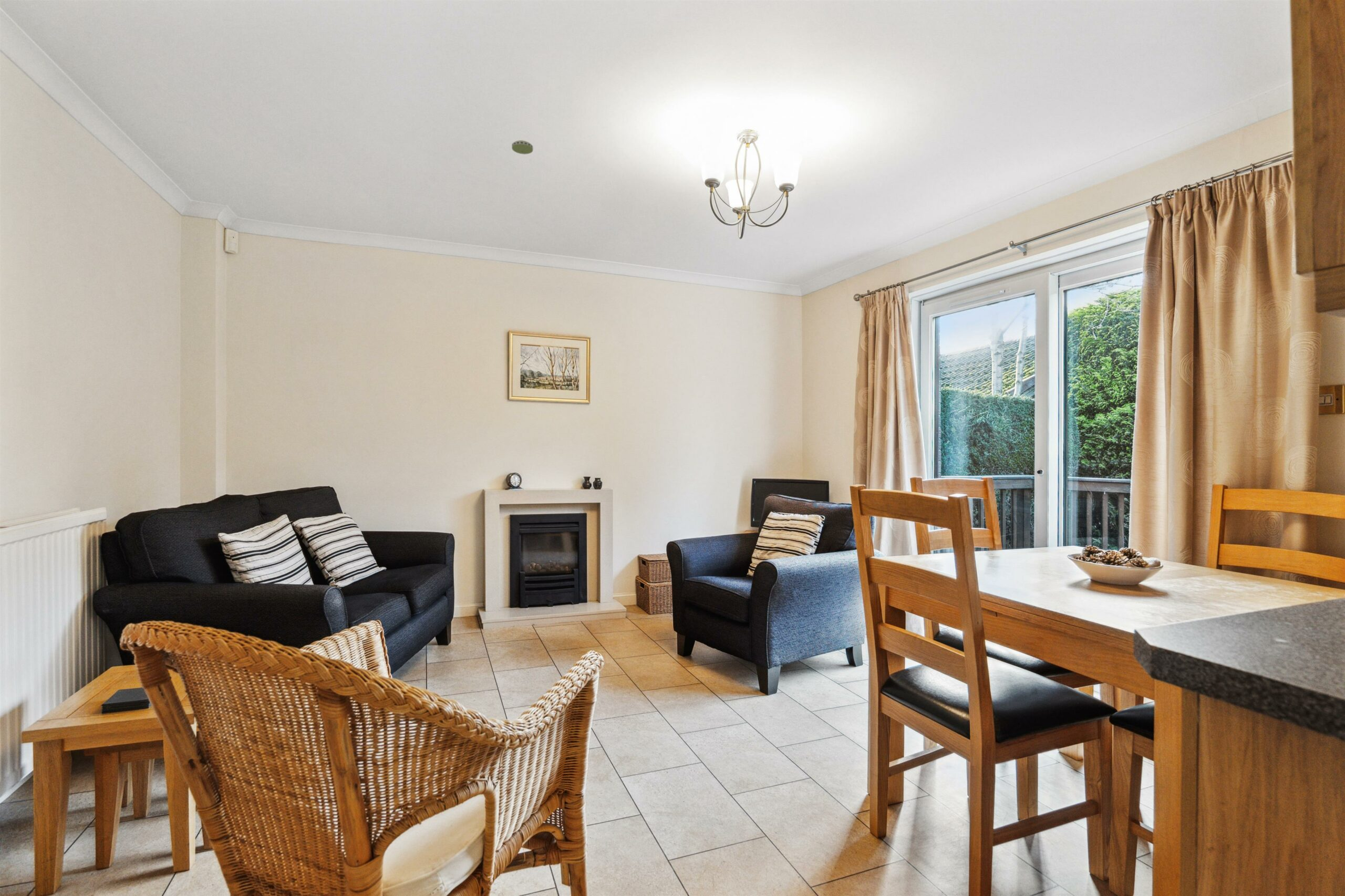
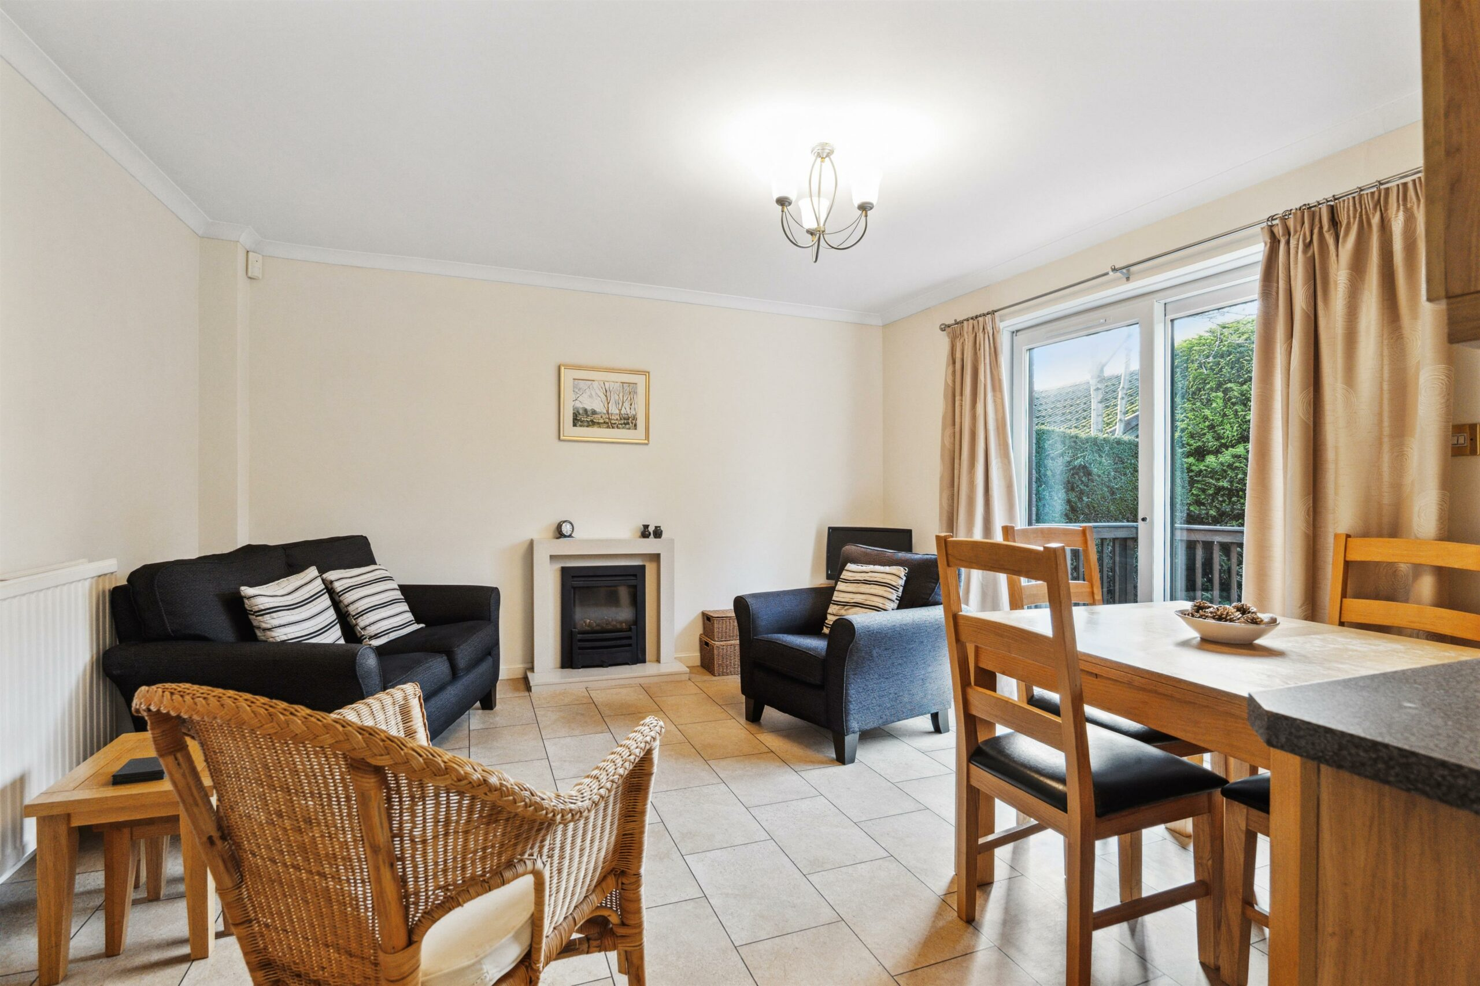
- smoke detector [511,140,533,155]
